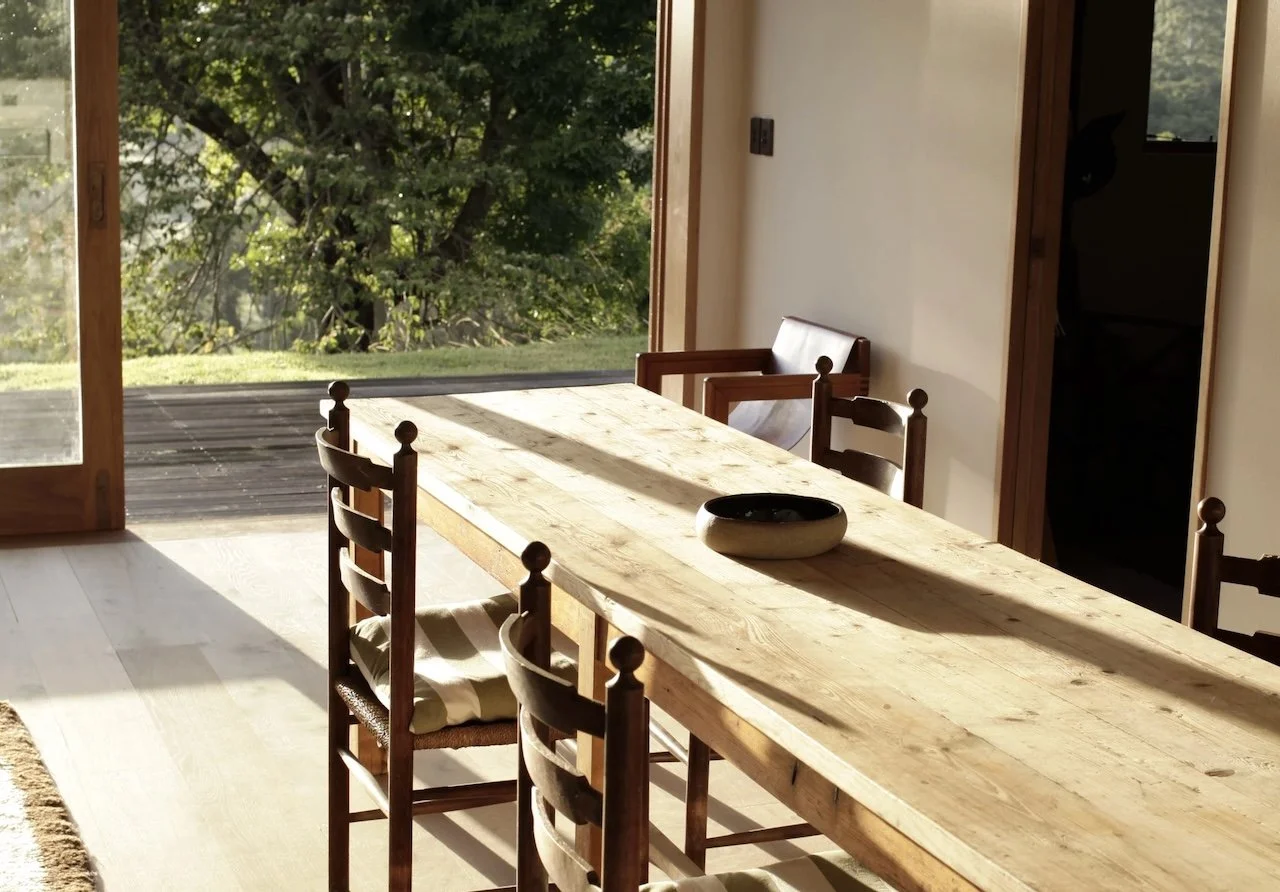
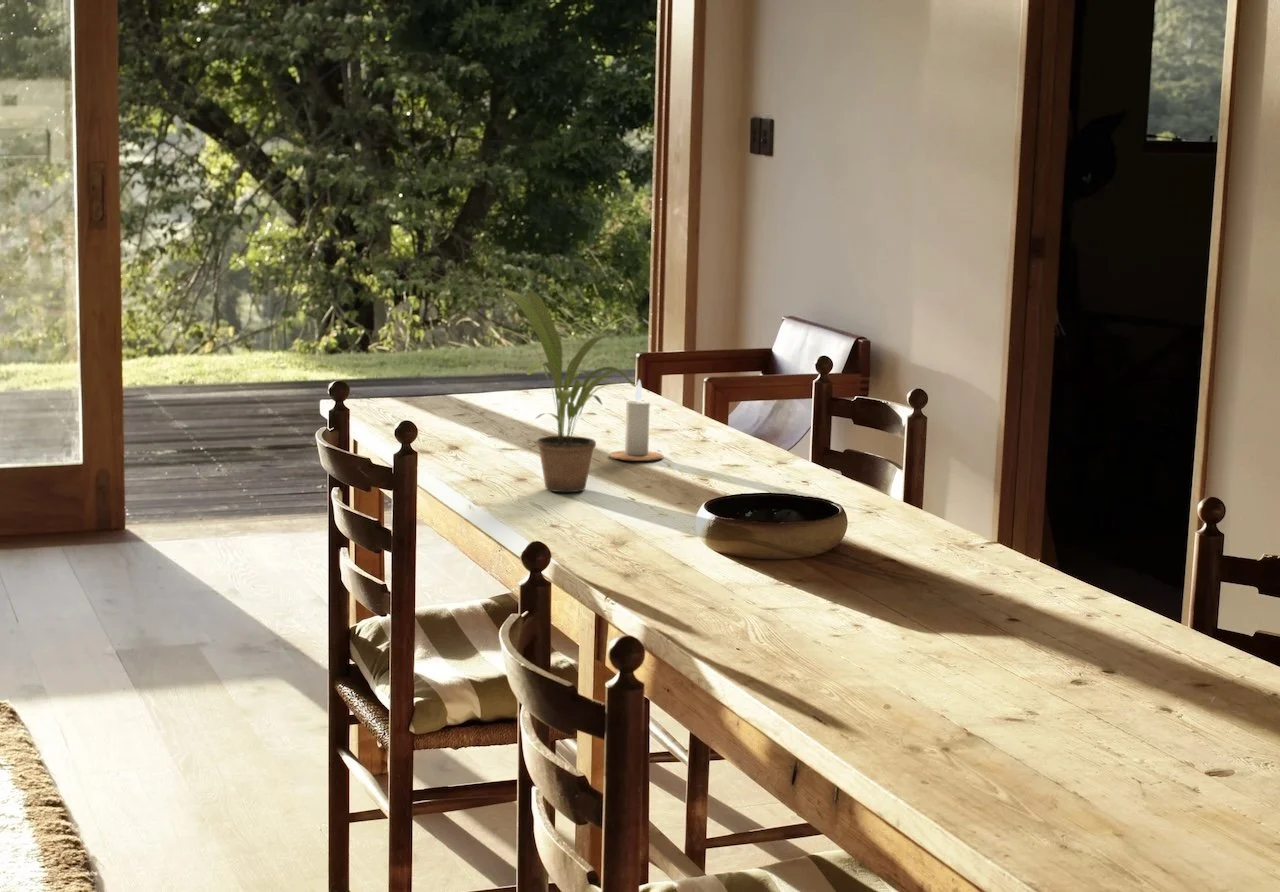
+ candle [608,378,665,462]
+ potted plant [490,287,637,493]
